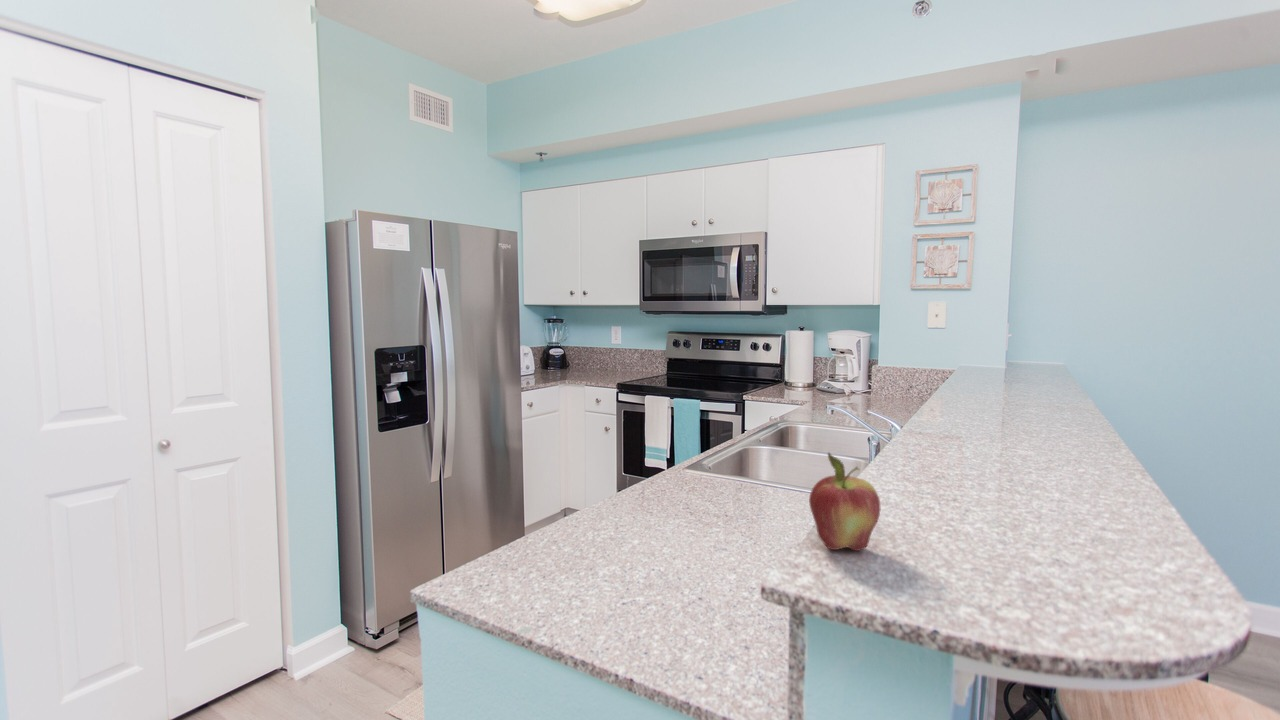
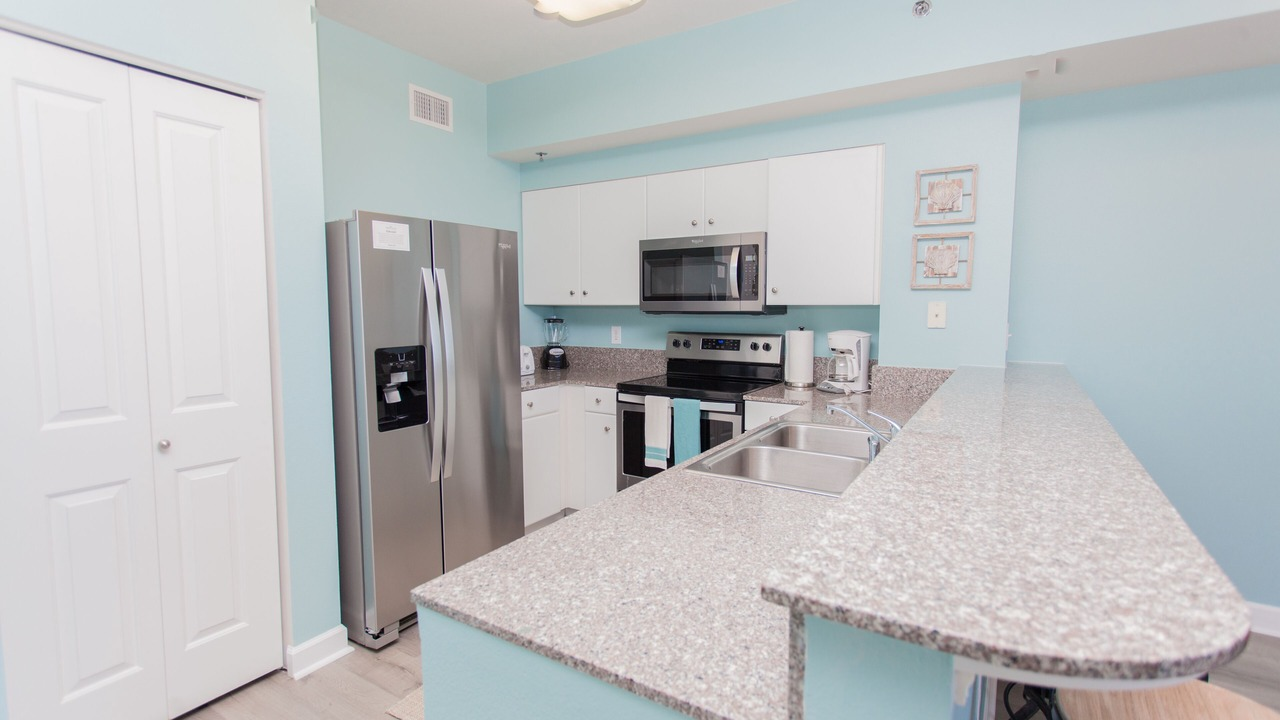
- fruit [808,451,881,552]
